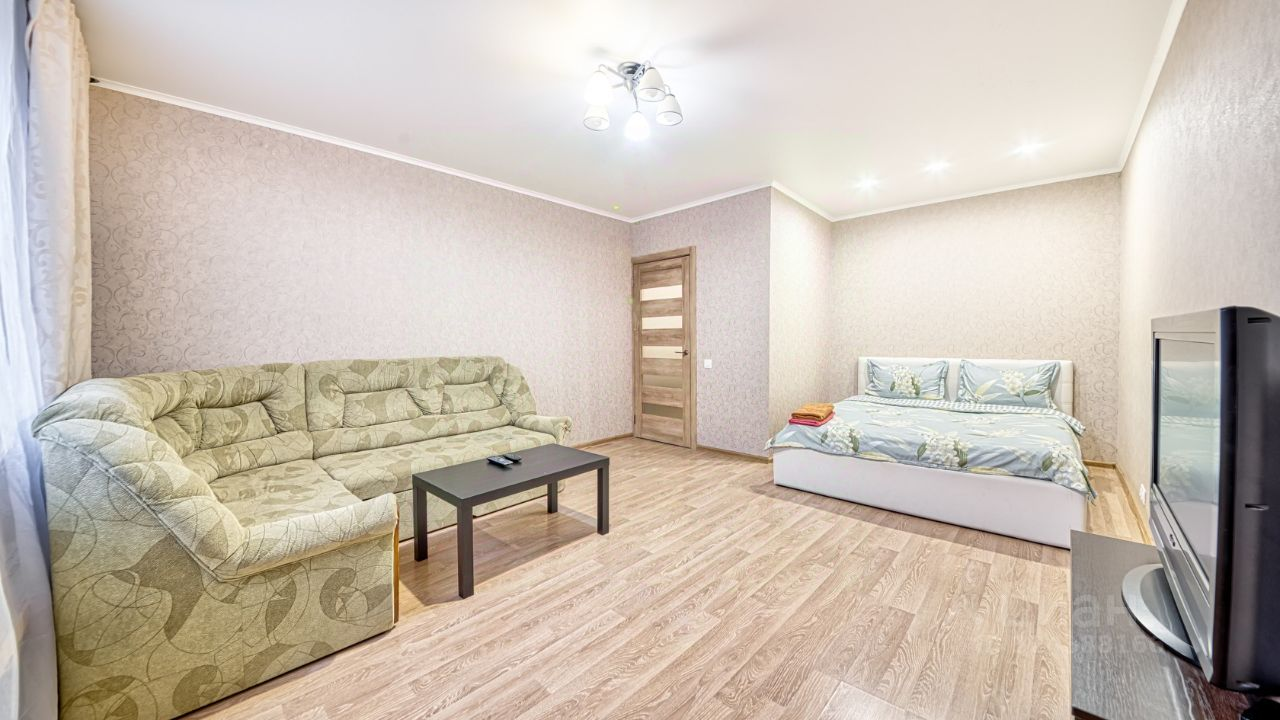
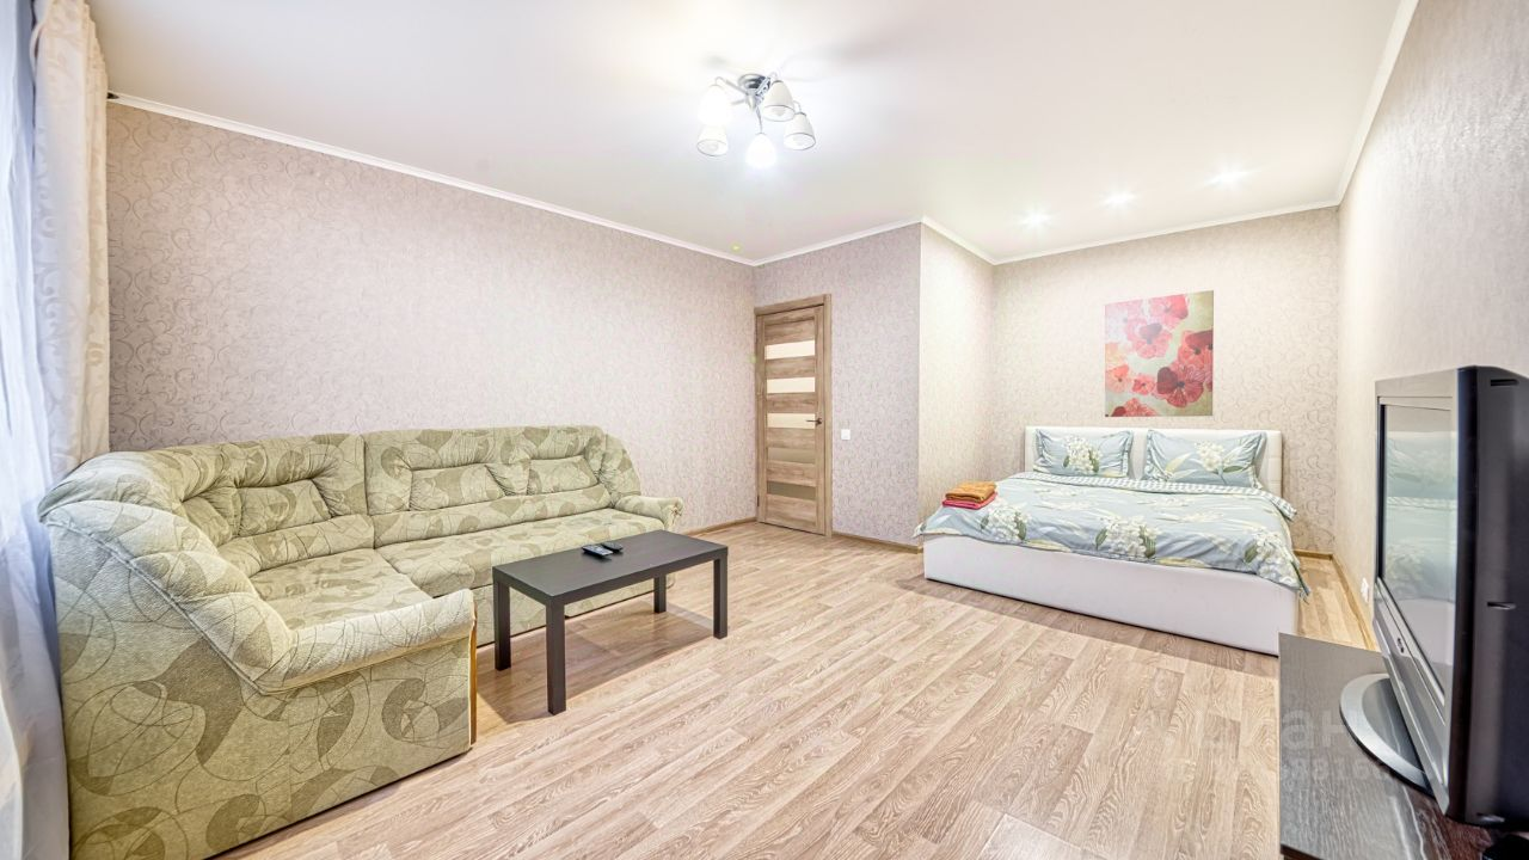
+ wall art [1104,289,1215,418]
